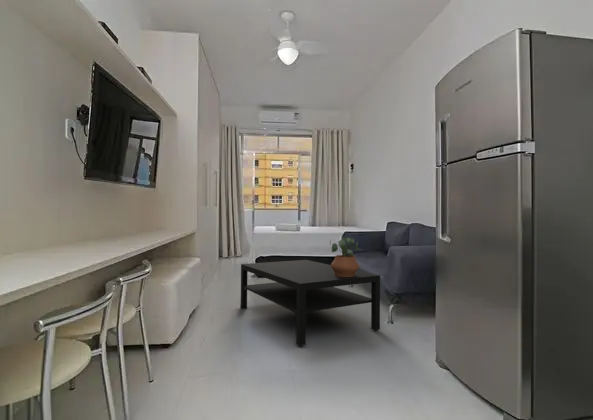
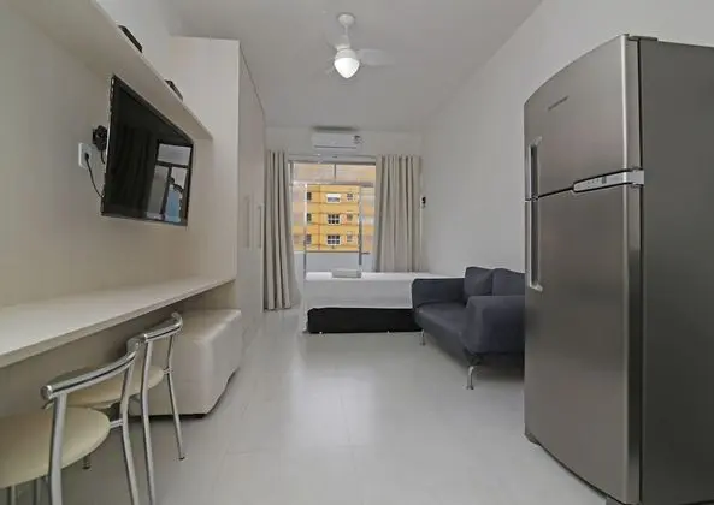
- potted plant [329,236,364,277]
- coffee table [240,259,381,347]
